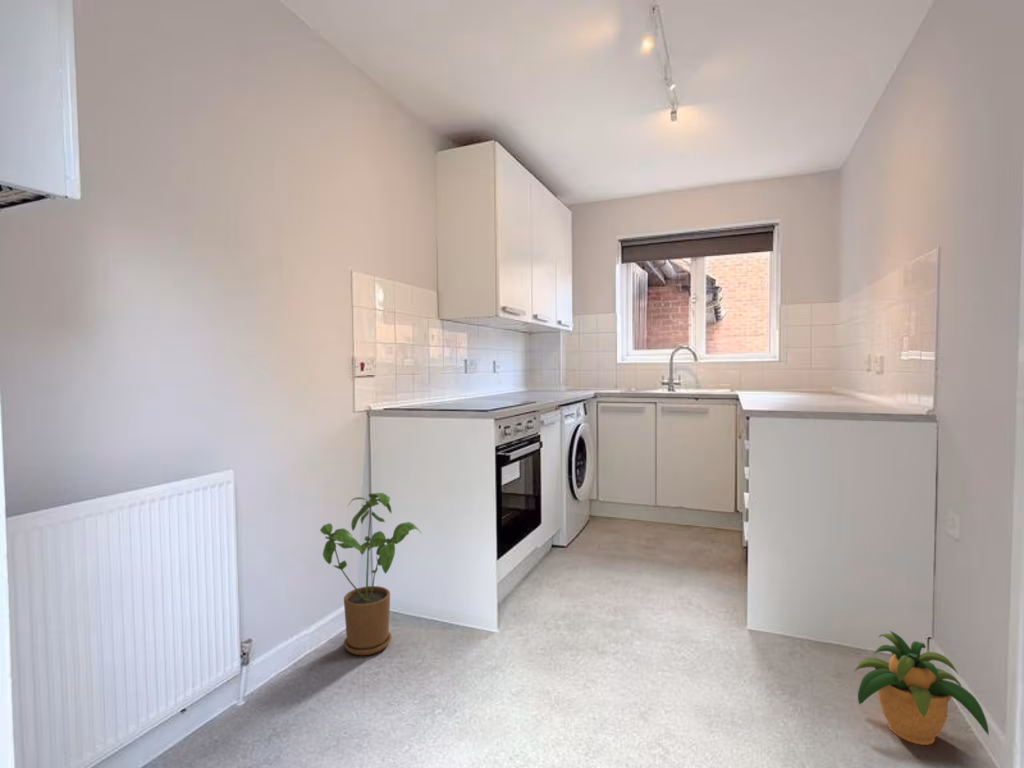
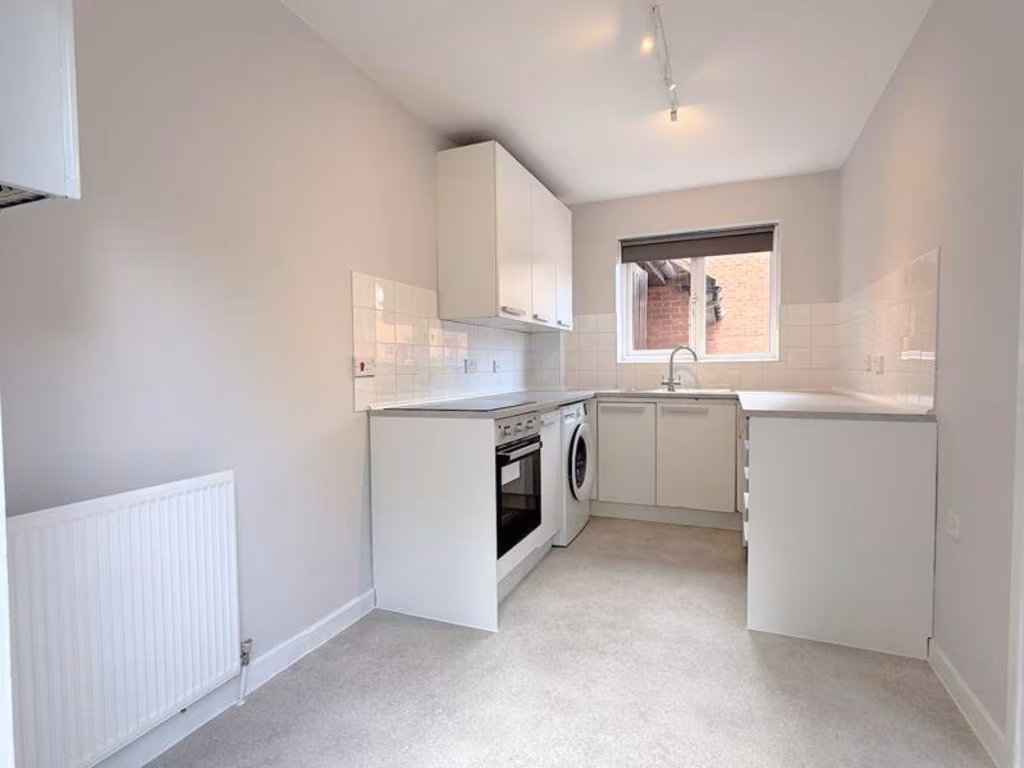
- house plant [319,492,423,656]
- potted plant [853,630,990,746]
